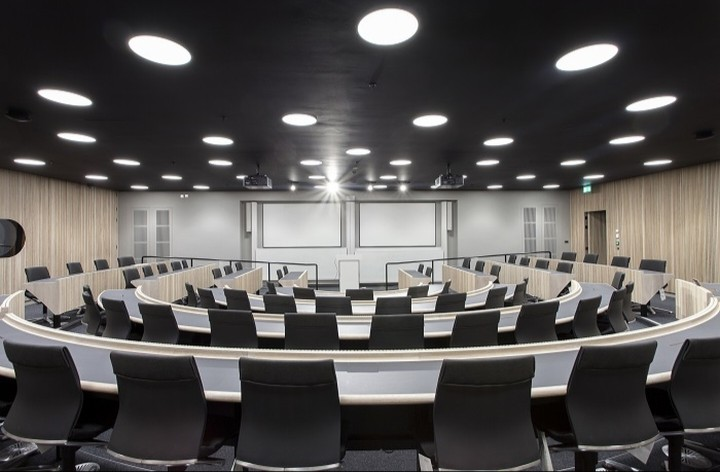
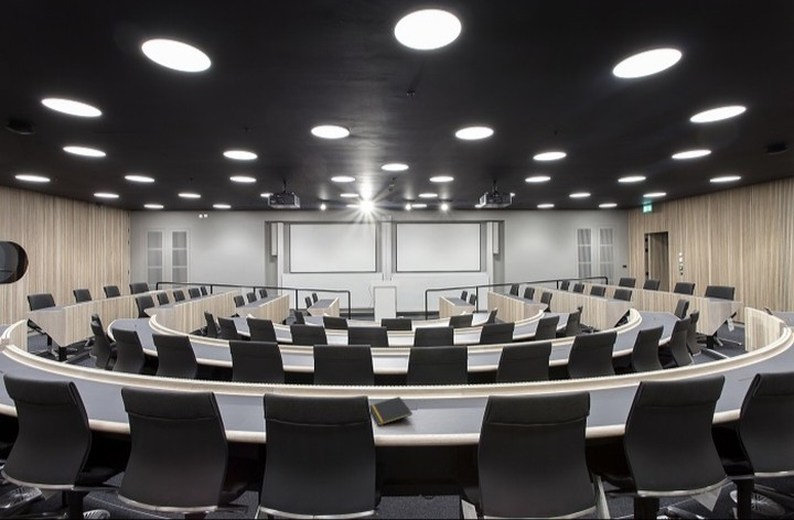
+ notepad [368,396,414,426]
